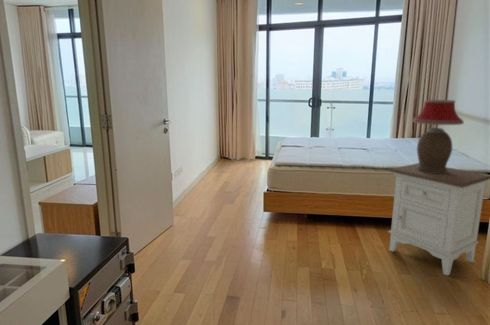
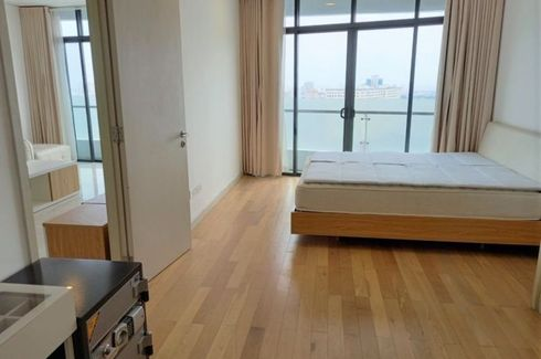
- nightstand [387,162,490,277]
- table lamp [411,99,465,173]
